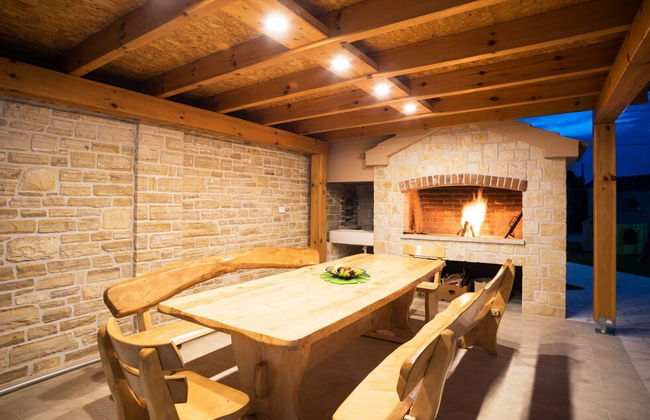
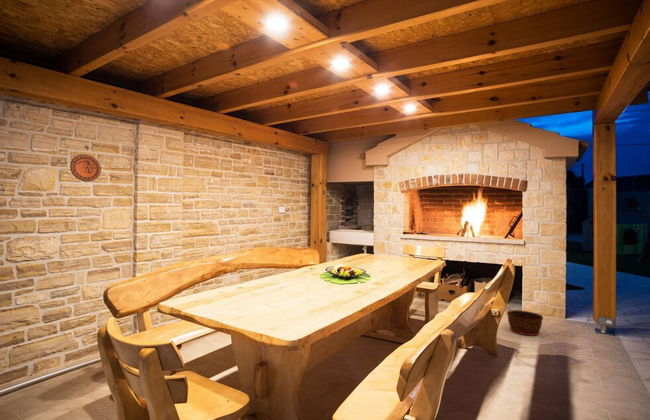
+ basket [506,309,544,337]
+ decorative plate [69,153,102,183]
